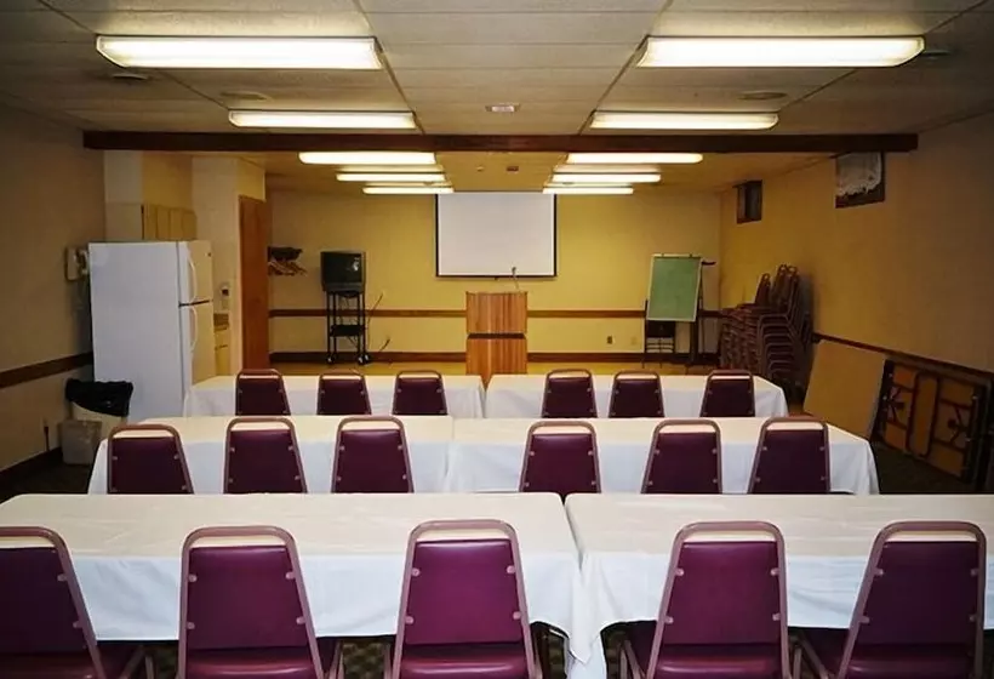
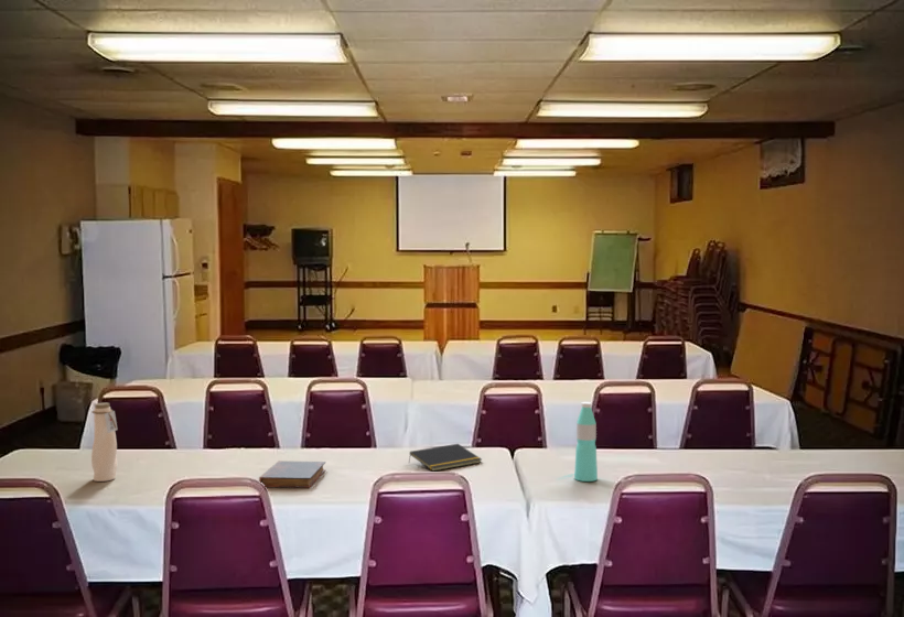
+ notepad [408,443,483,473]
+ water bottle [90,402,119,483]
+ water bottle [573,401,599,483]
+ book [258,459,326,489]
